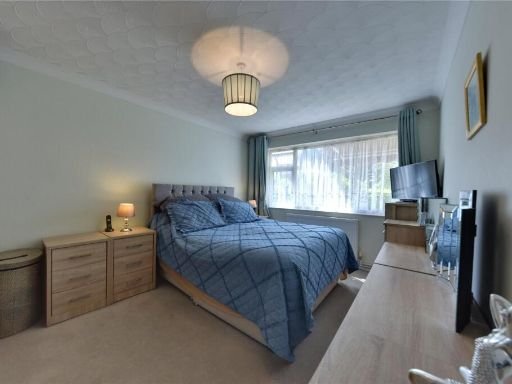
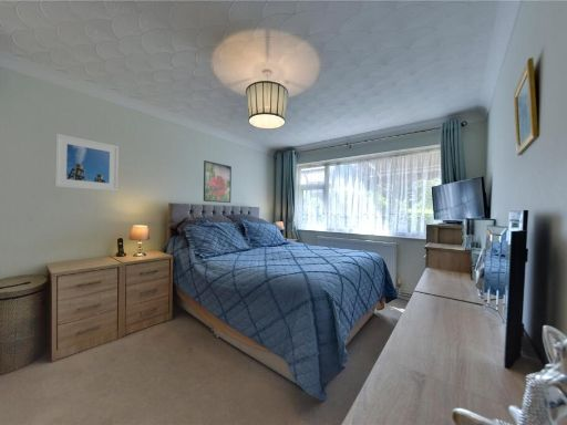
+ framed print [203,159,233,204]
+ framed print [53,133,120,193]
